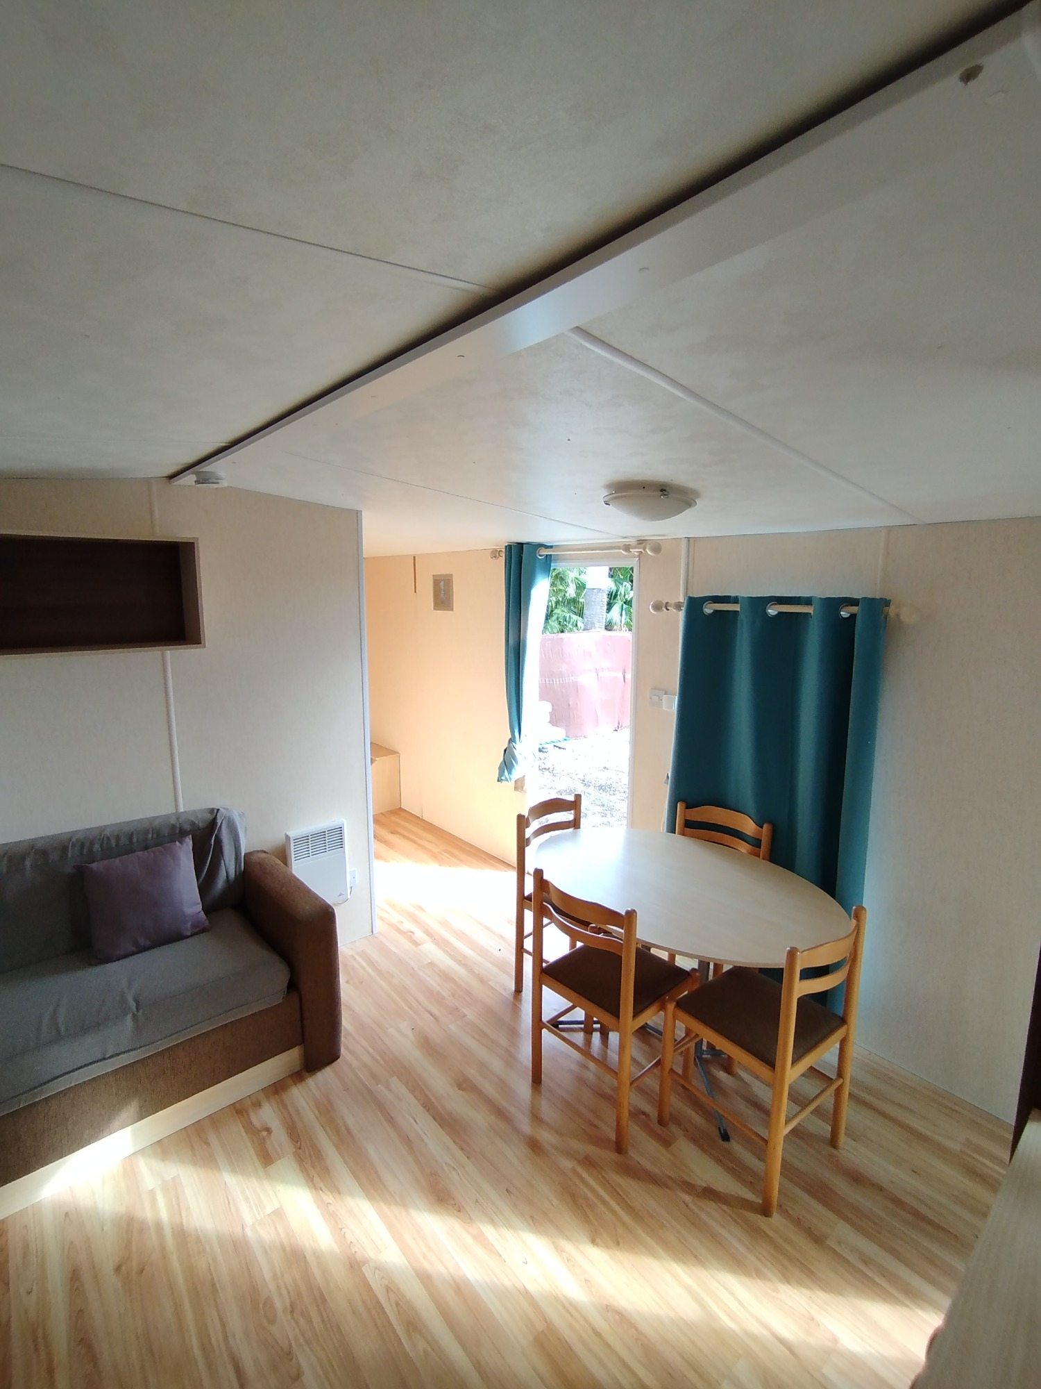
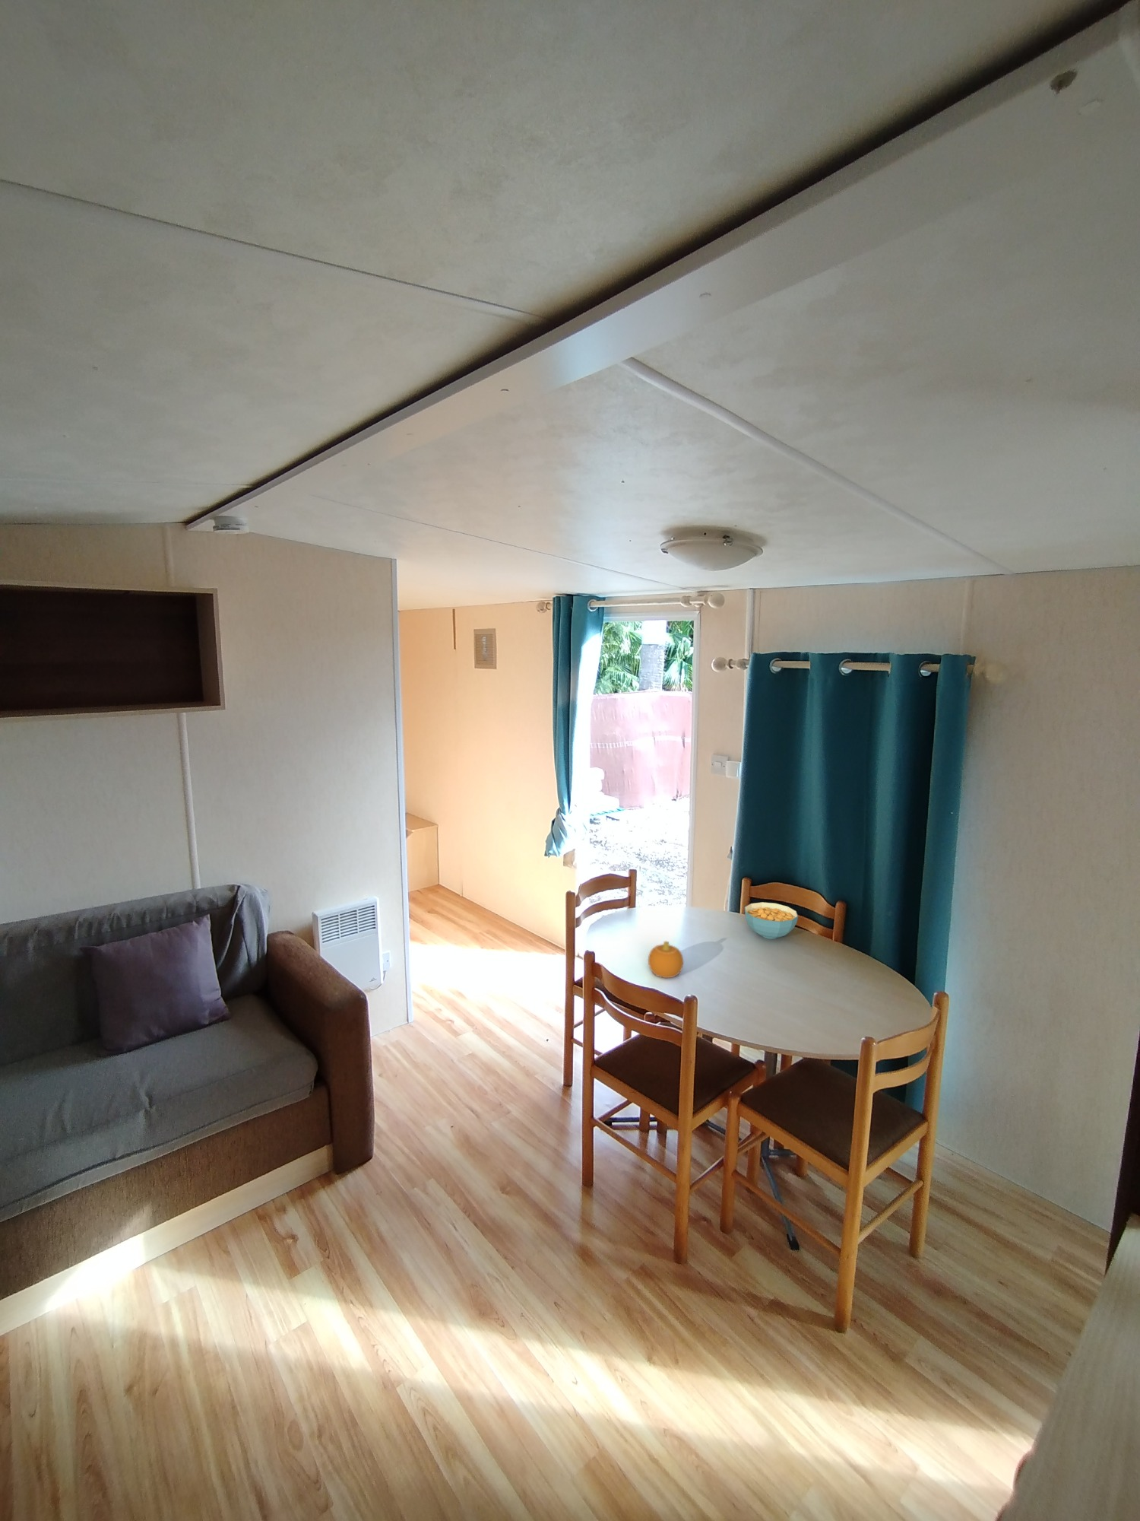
+ cereal bowl [744,901,799,939]
+ fruit [648,940,684,978]
